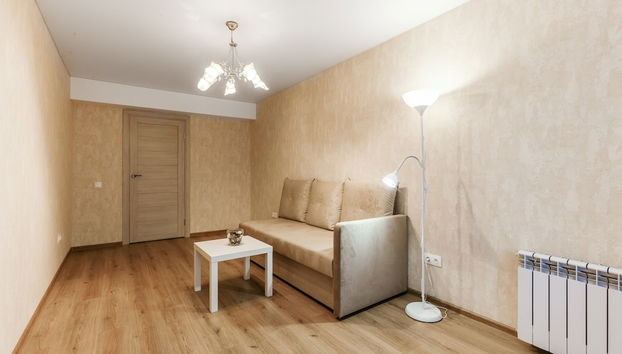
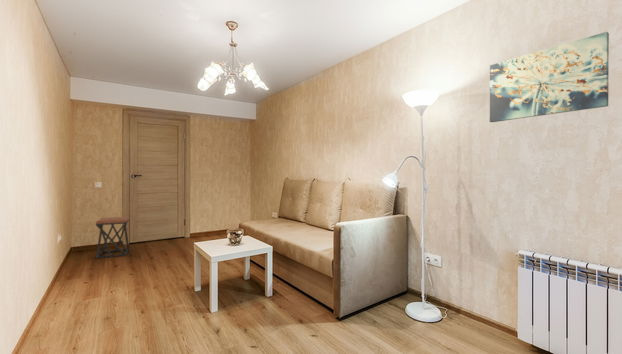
+ wall art [489,31,610,123]
+ stool [95,216,130,259]
